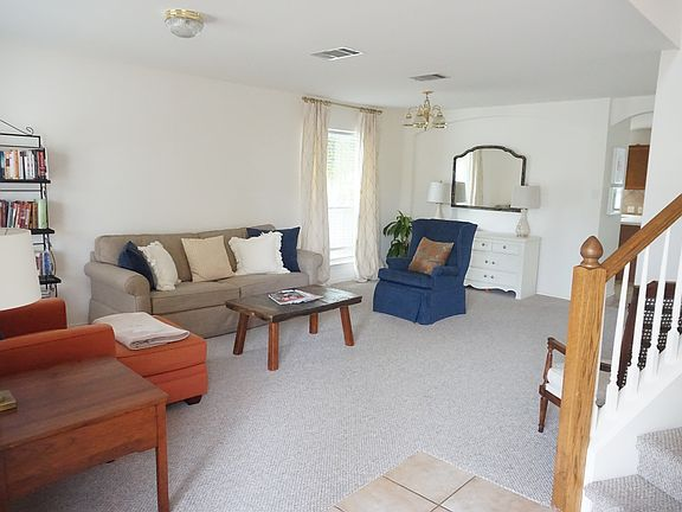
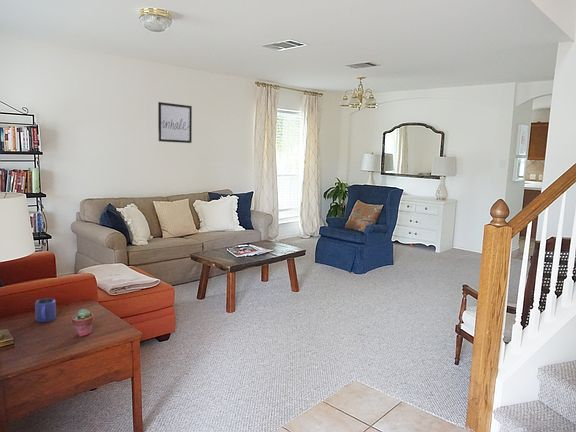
+ potted succulent [71,308,95,338]
+ mug [34,297,57,323]
+ wall art [157,101,193,144]
